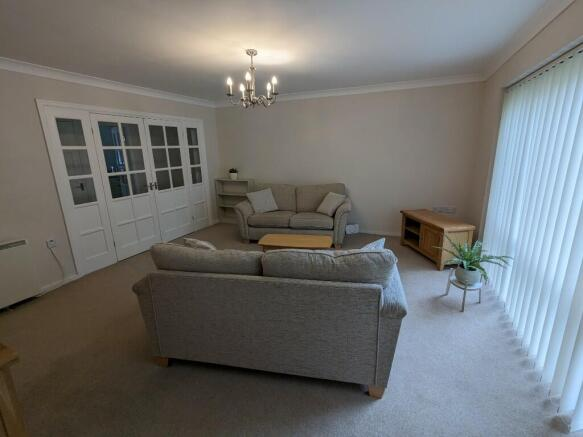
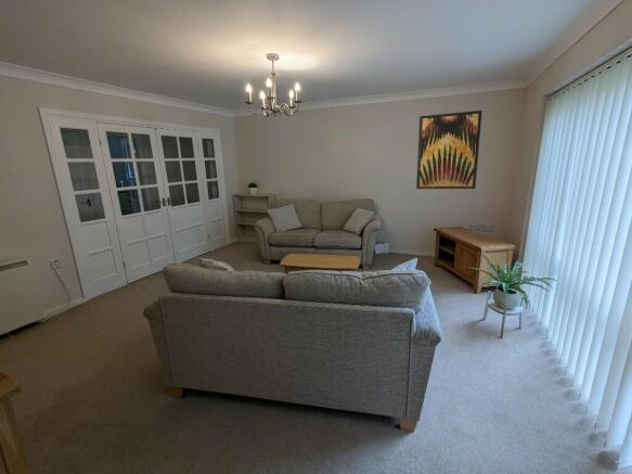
+ wall art [415,110,483,190]
